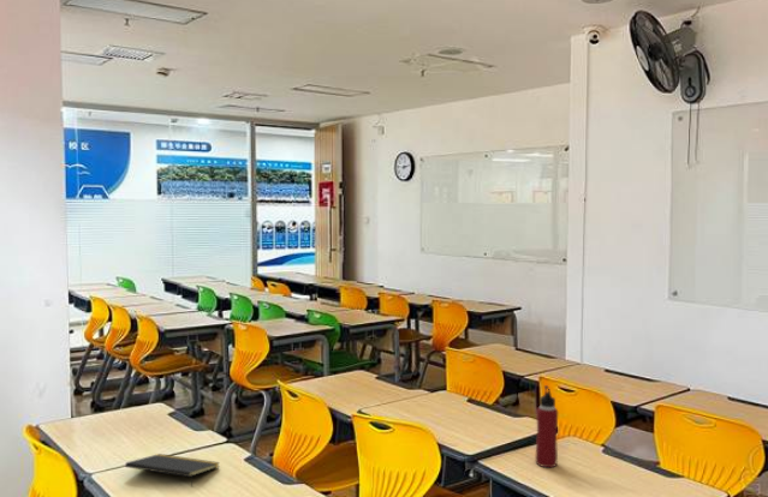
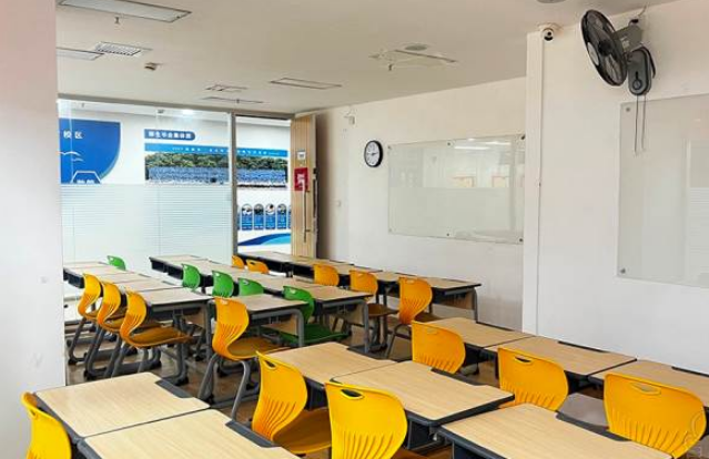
- notepad [124,453,221,489]
- water bottle [535,384,559,468]
